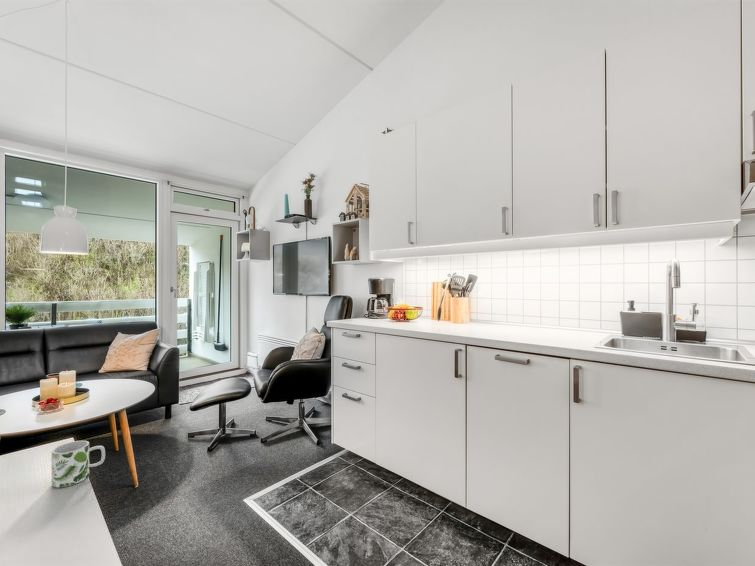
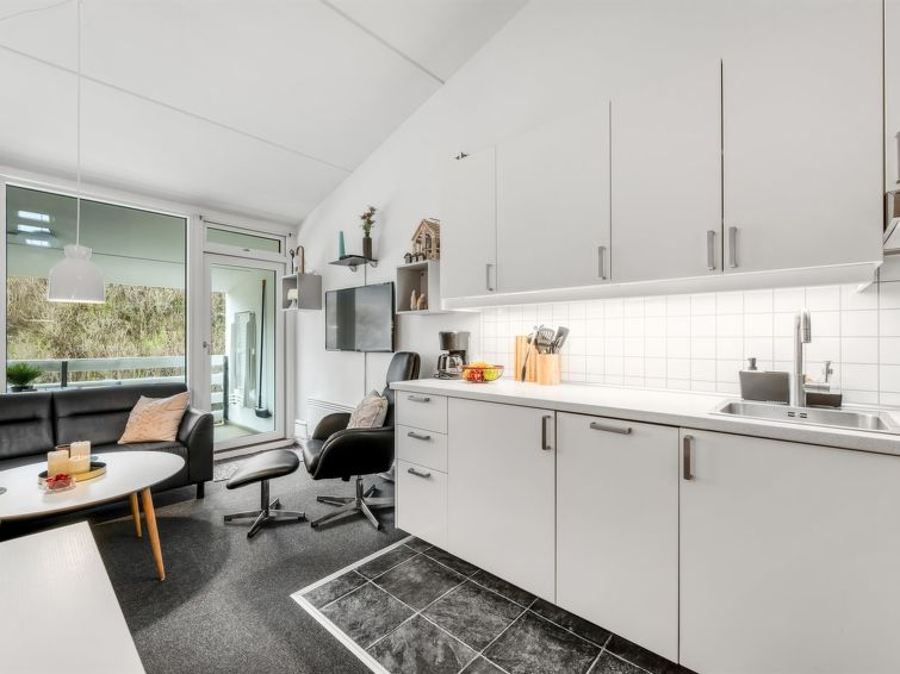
- mug [51,440,106,488]
